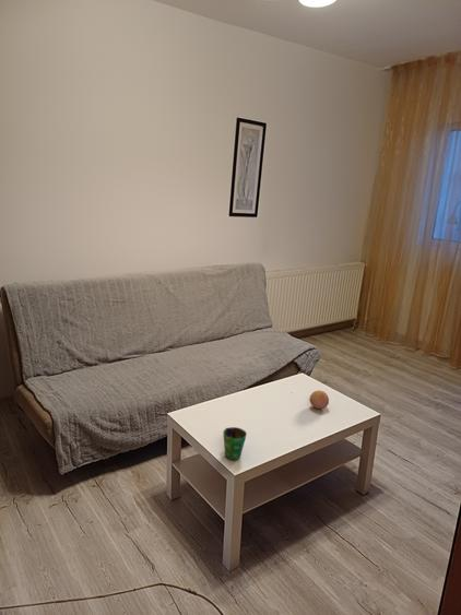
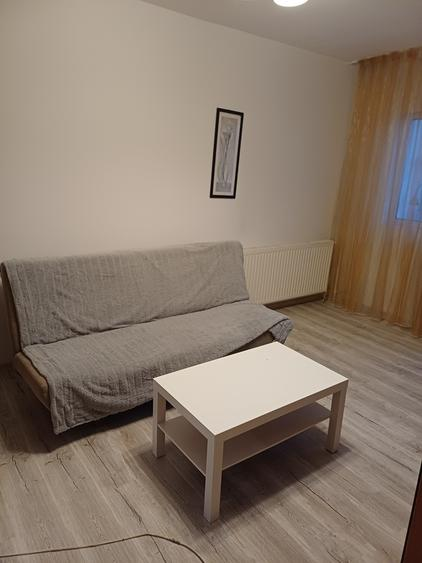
- fruit [308,389,330,410]
- cup [222,426,248,461]
